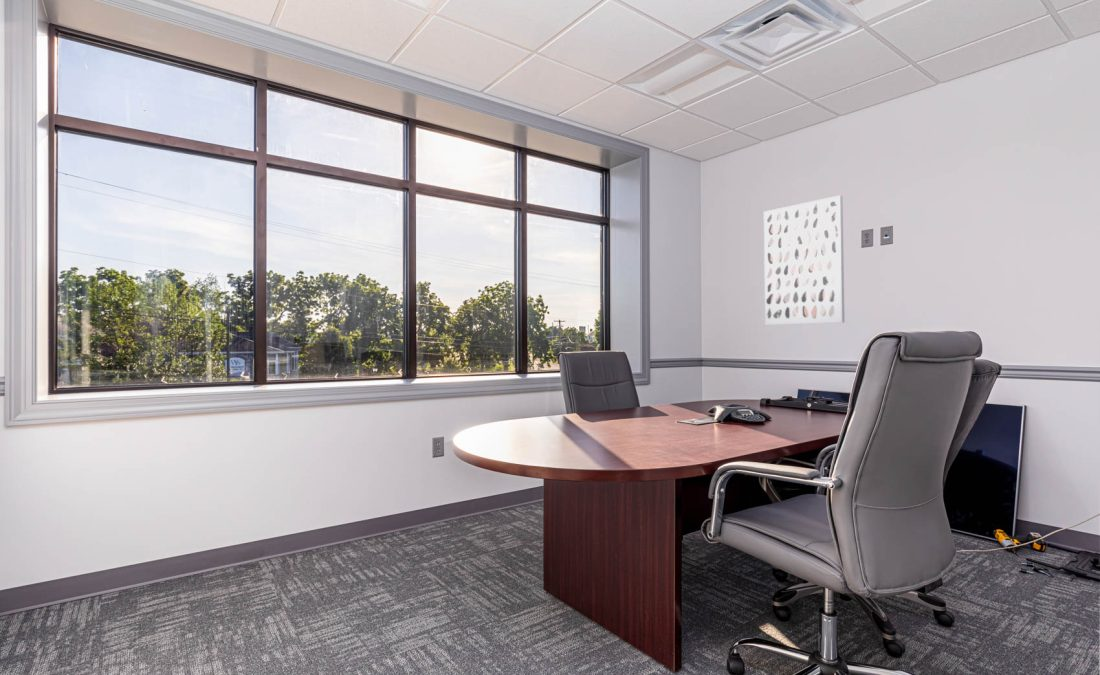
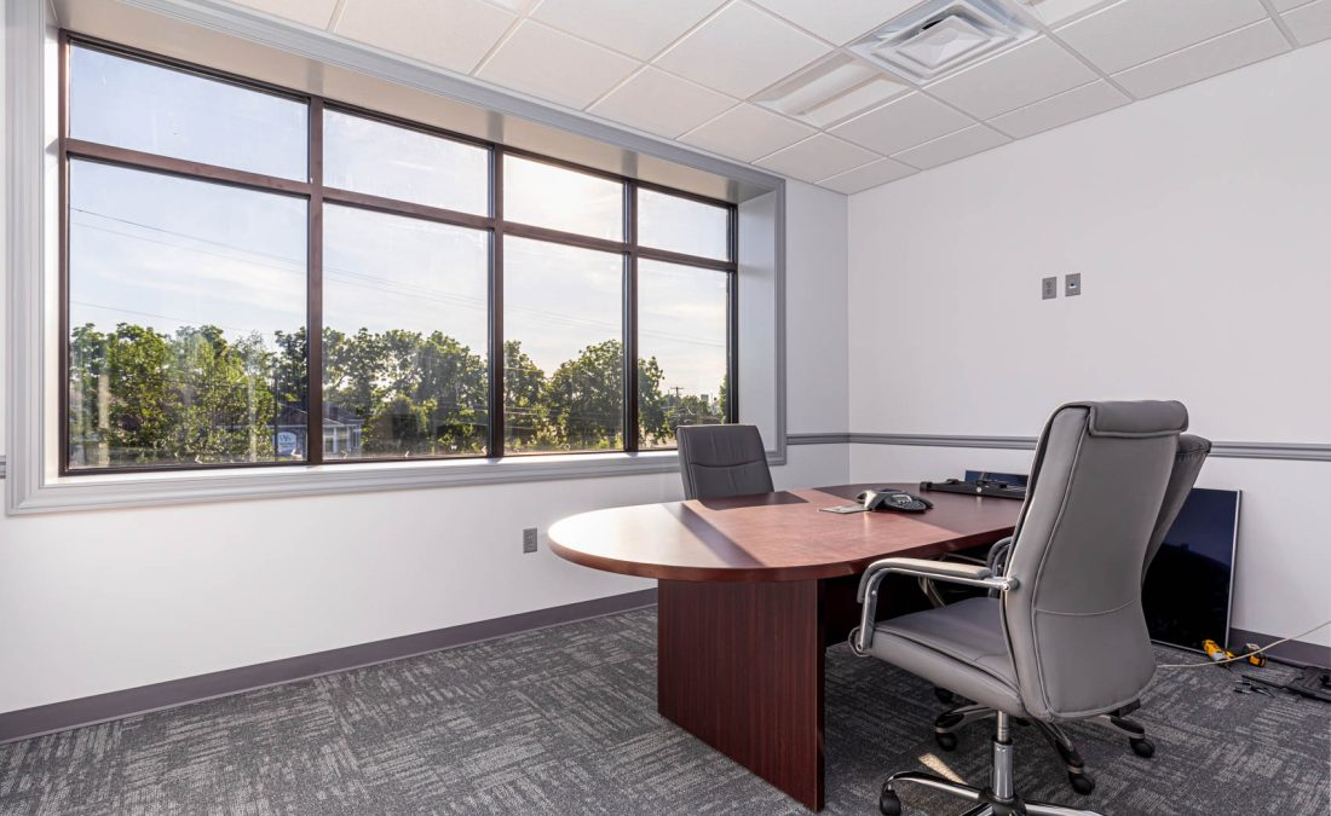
- wall art [763,194,846,326]
